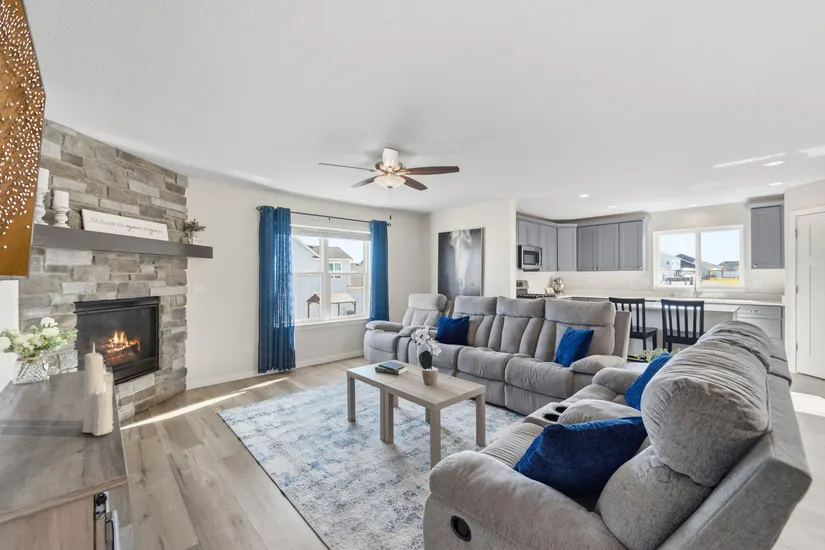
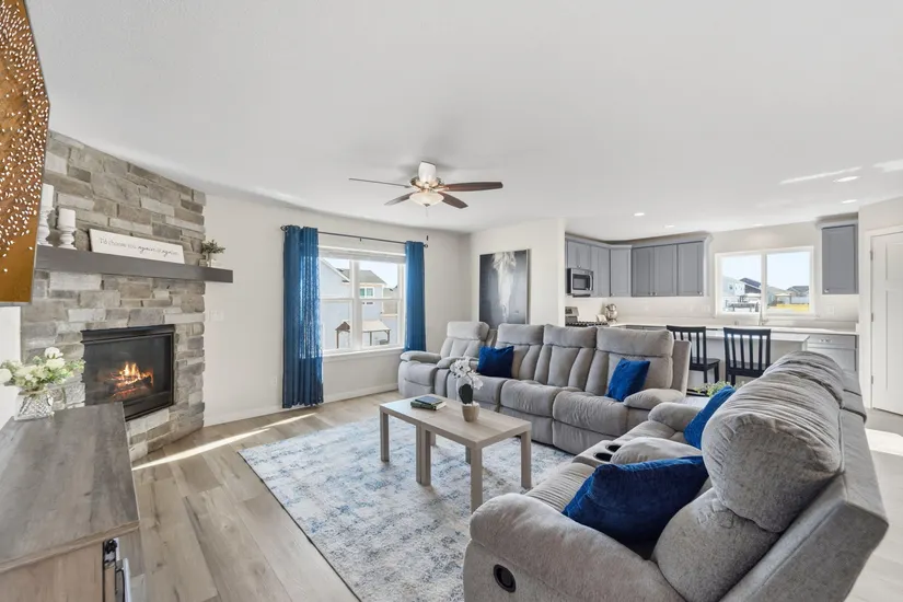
- candle [81,342,114,437]
